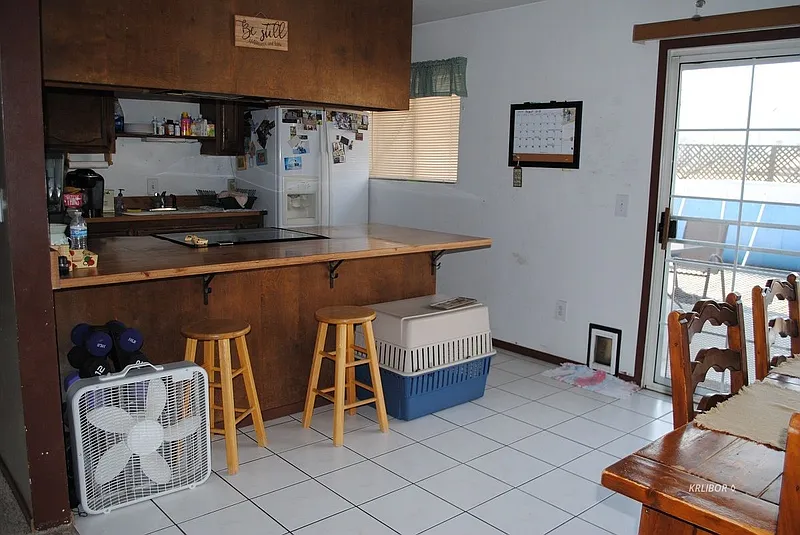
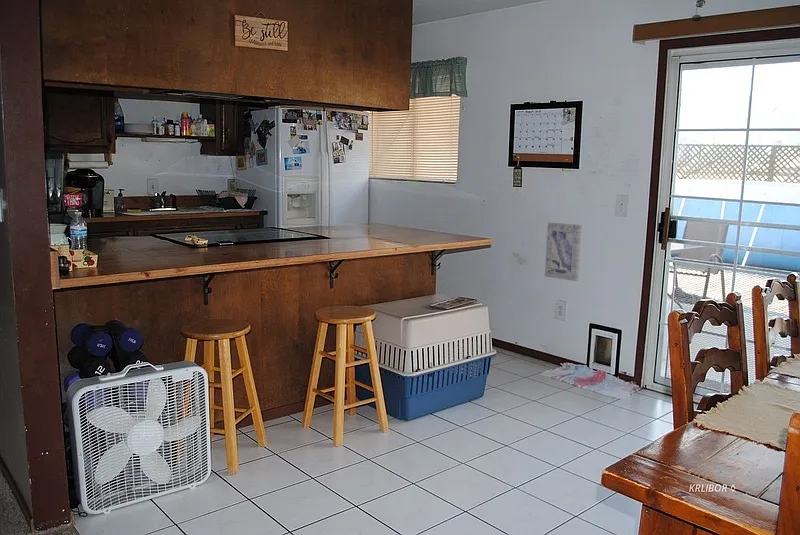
+ wall art [544,221,583,282]
